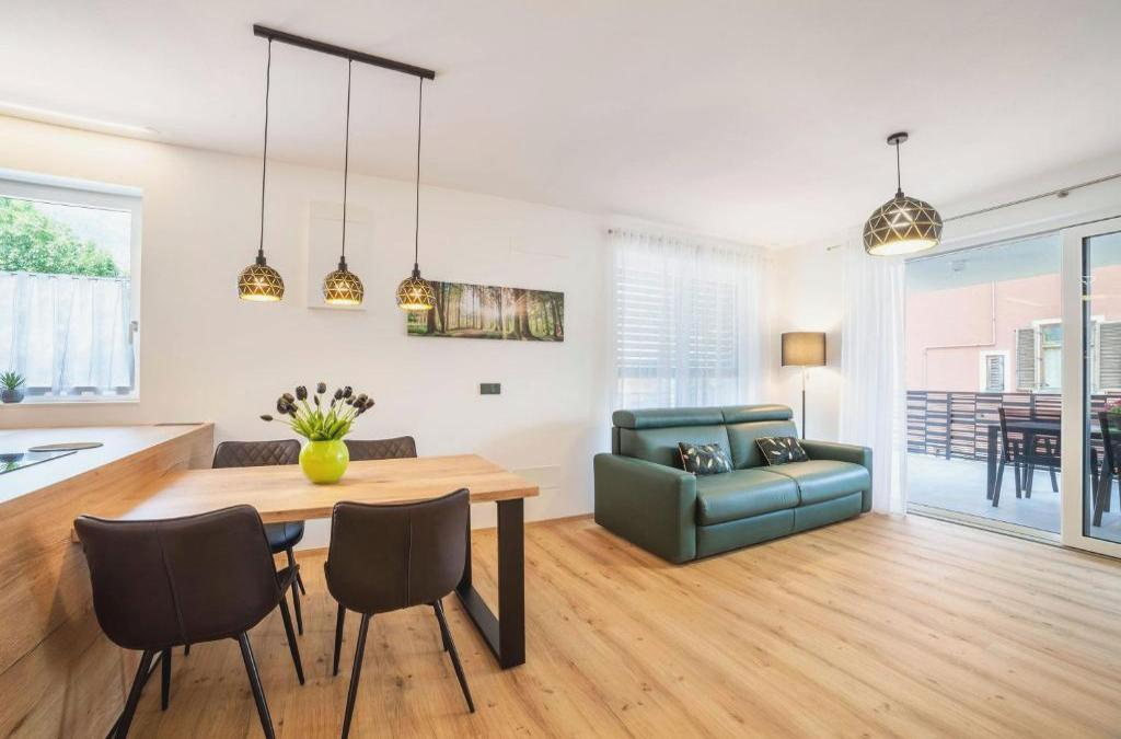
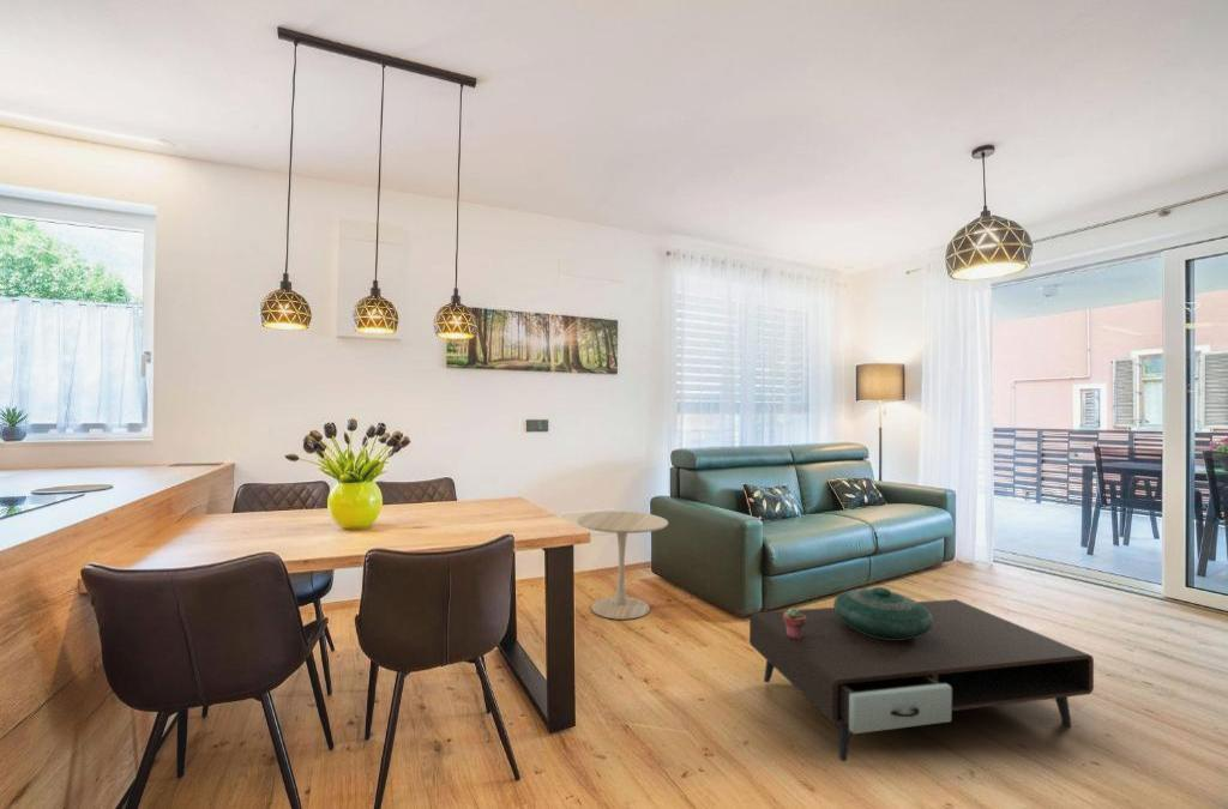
+ coffee table [748,598,1095,762]
+ decorative bowl [832,586,933,640]
+ side table [576,511,669,621]
+ potted succulent [783,606,806,639]
